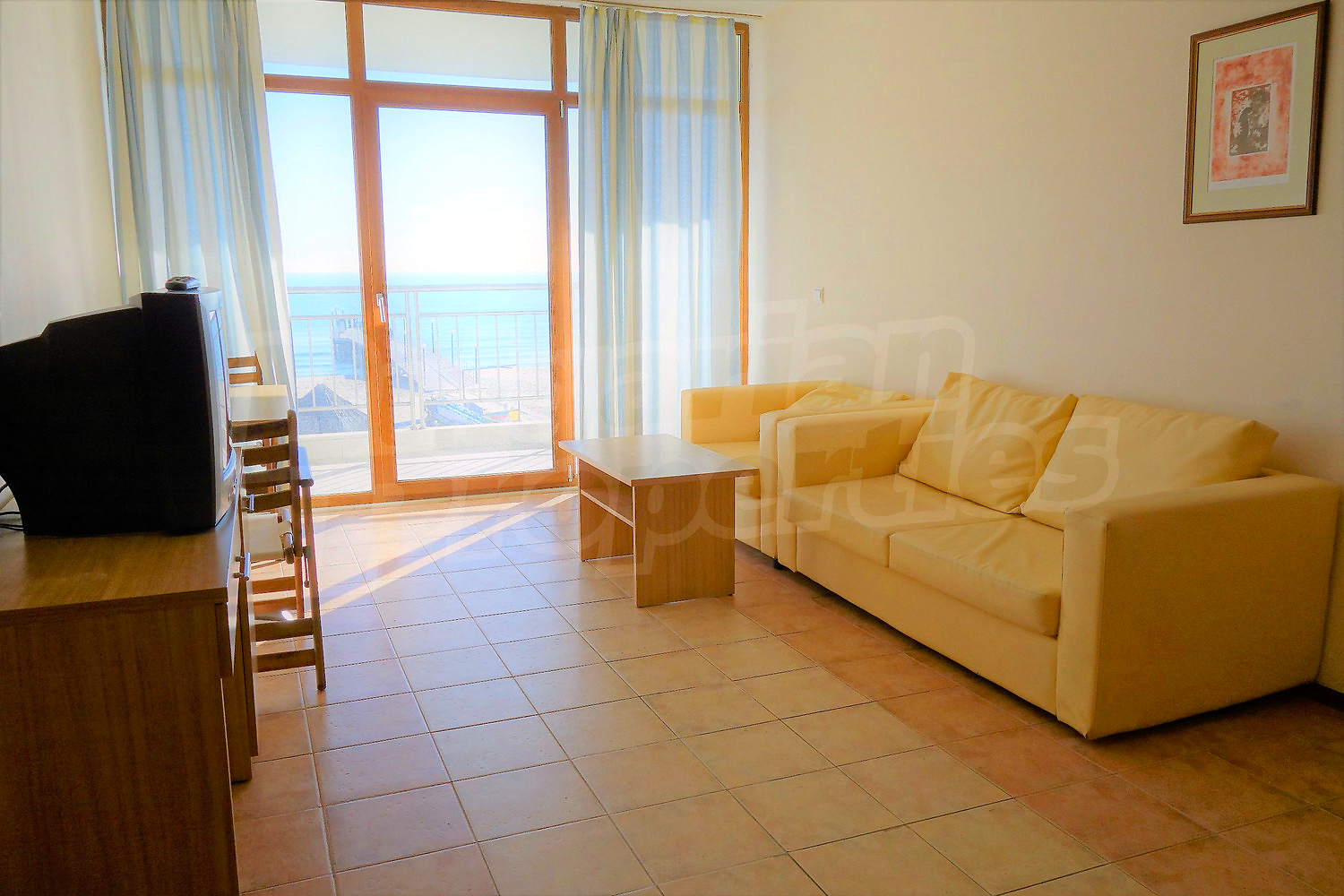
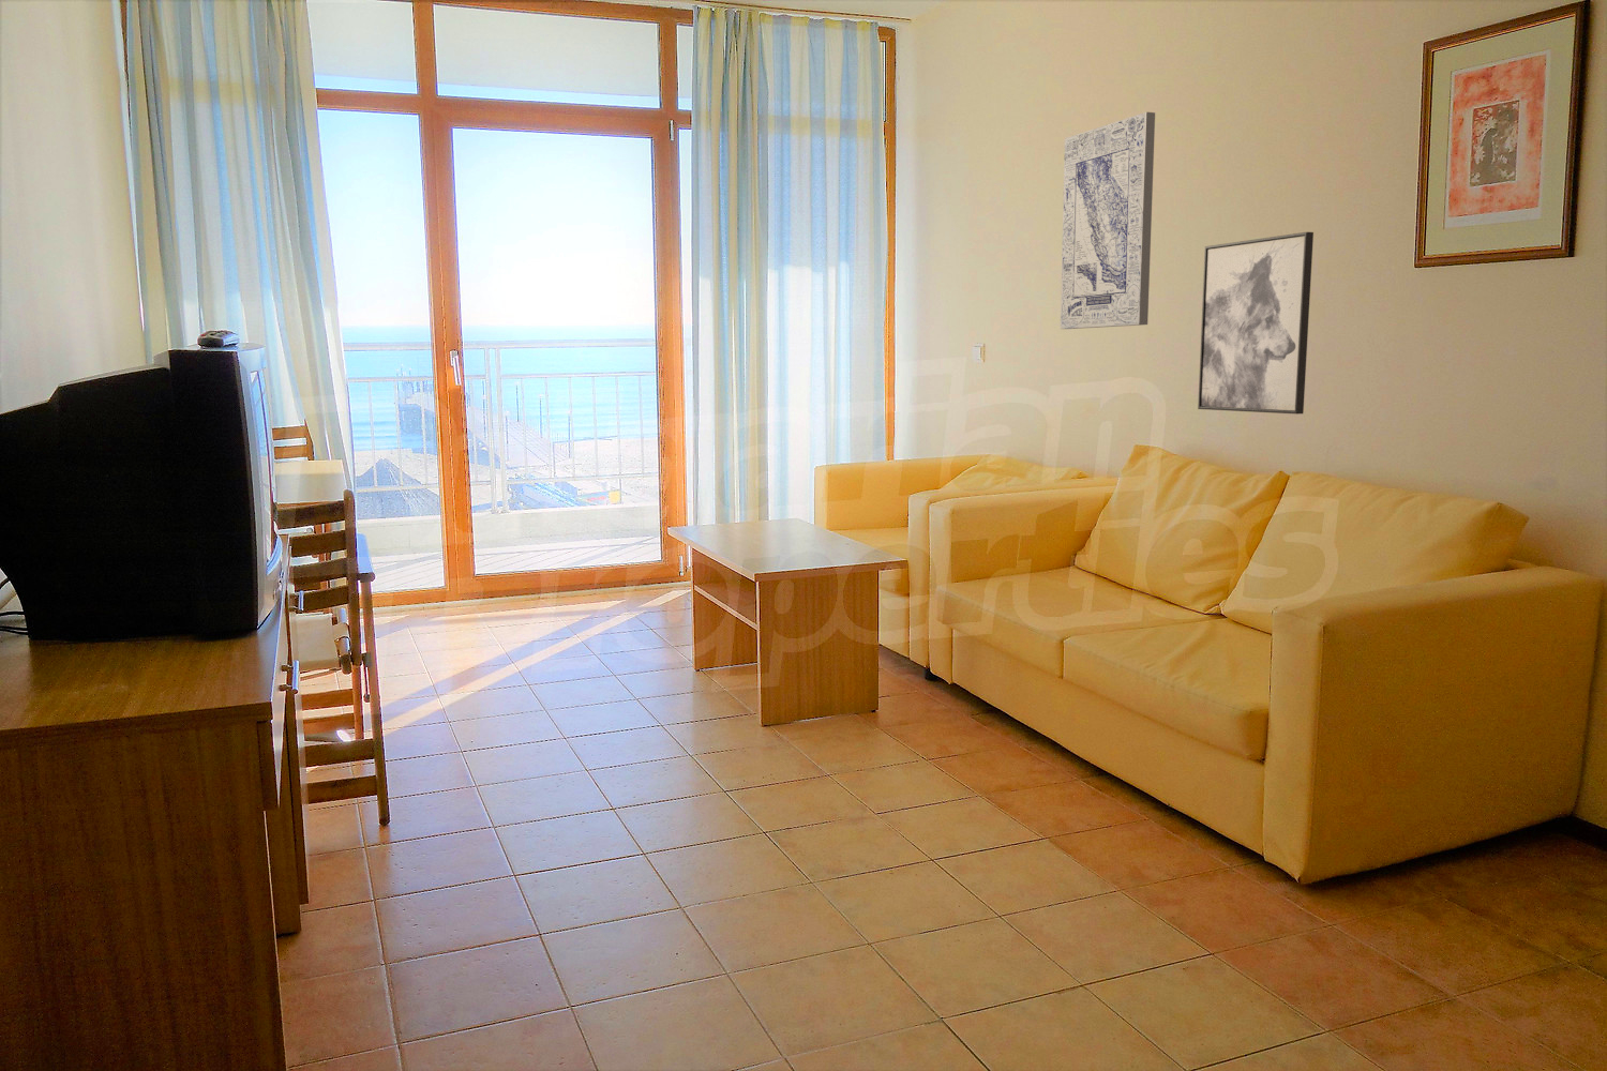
+ wall art [1197,232,1314,416]
+ wall art [1059,111,1156,330]
